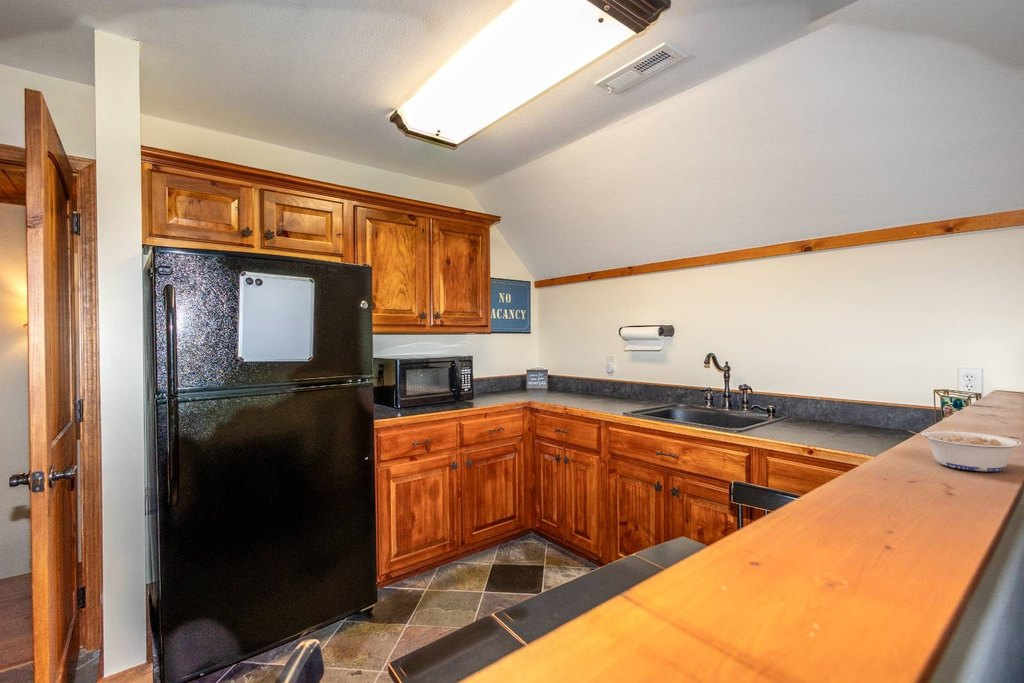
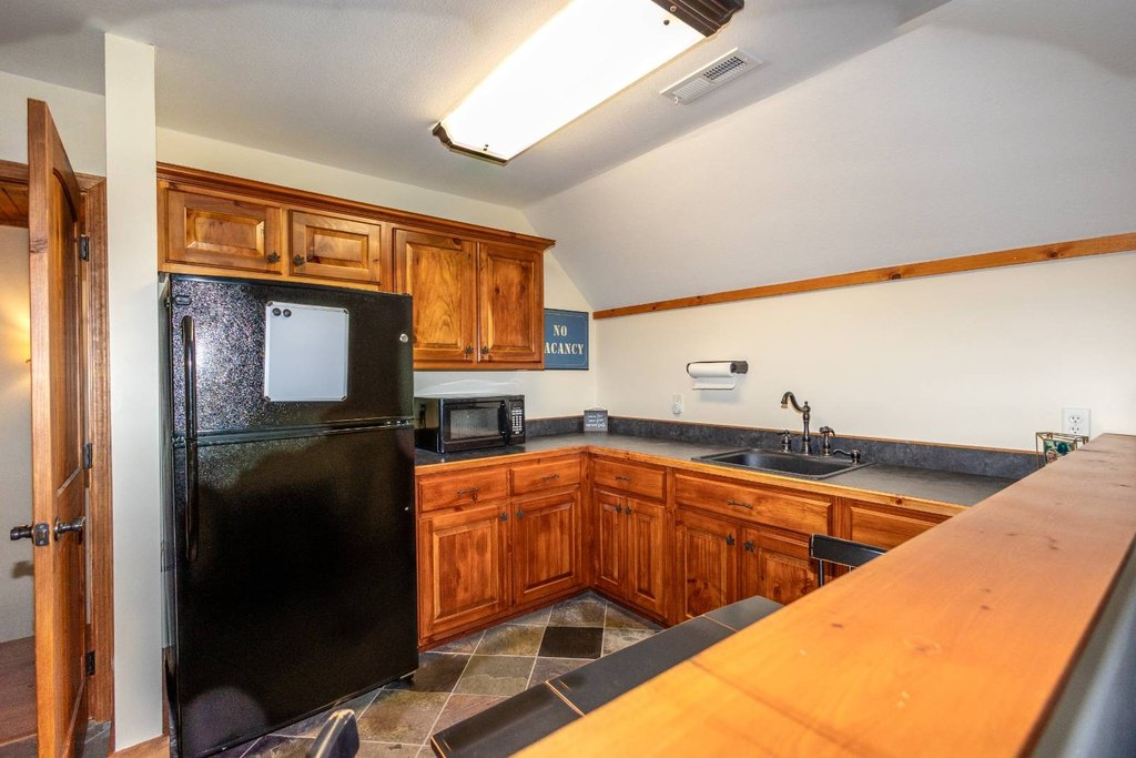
- legume [907,429,1022,472]
